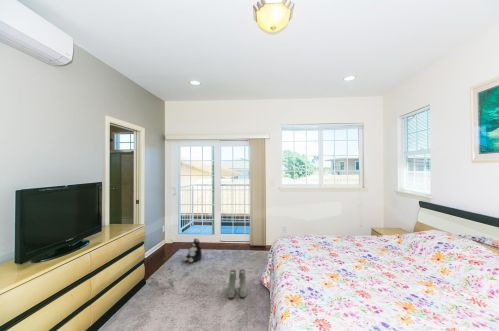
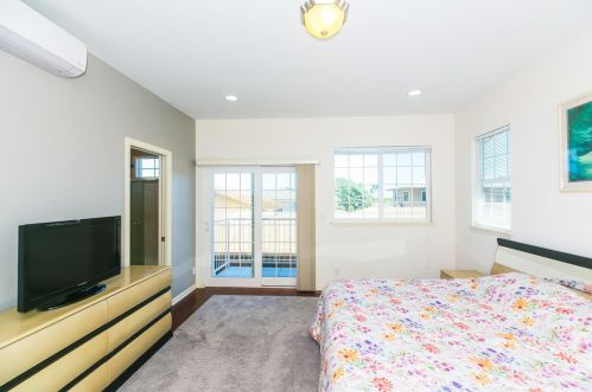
- plush toy [182,237,203,263]
- boots [227,268,248,299]
